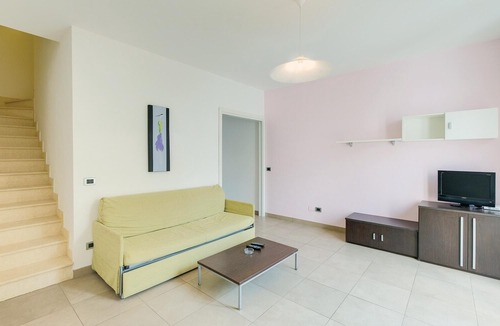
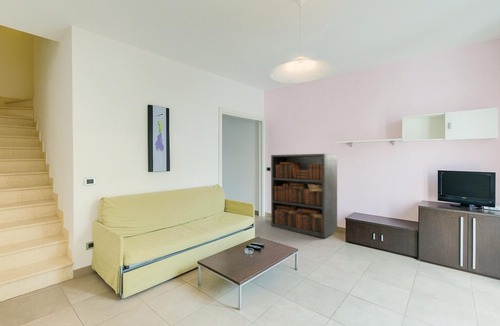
+ bookcase [270,153,338,239]
